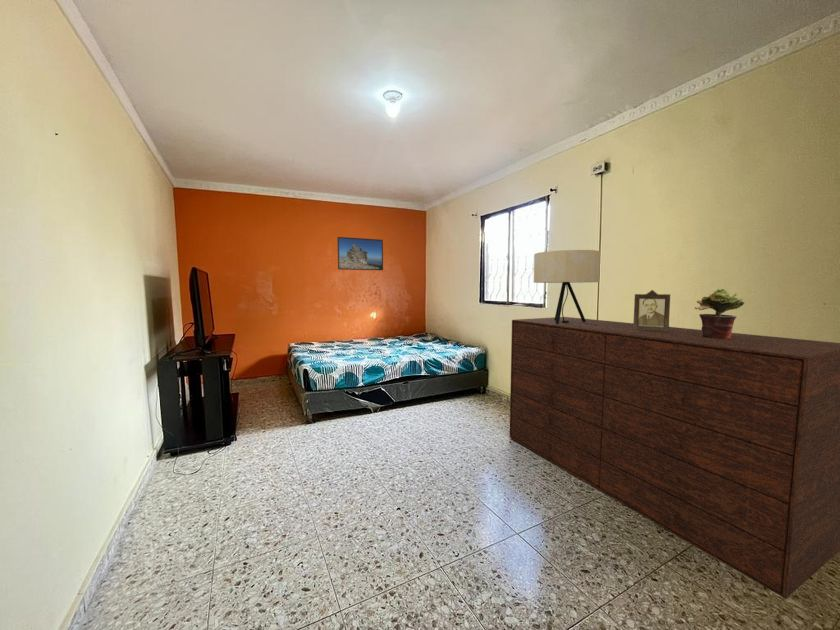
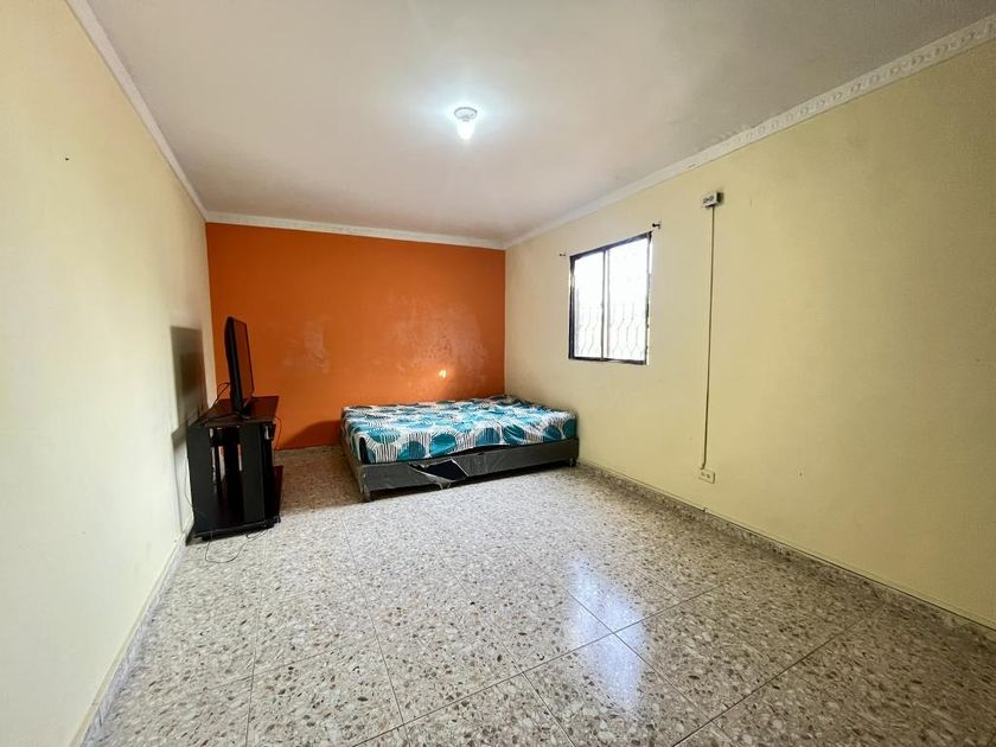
- table lamp [533,249,601,324]
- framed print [336,236,384,271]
- photo frame [632,289,671,331]
- dresser [509,316,840,600]
- potted plant [694,288,745,339]
